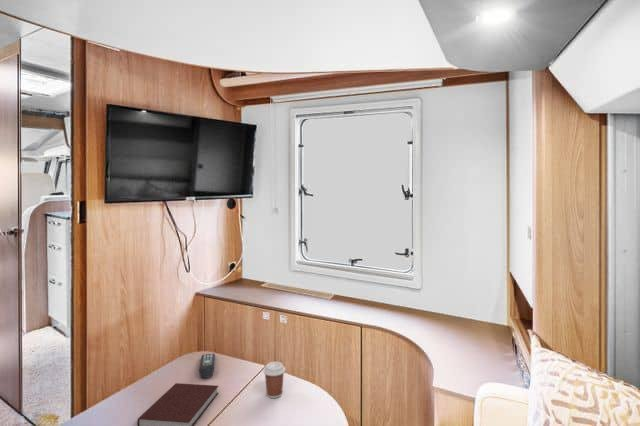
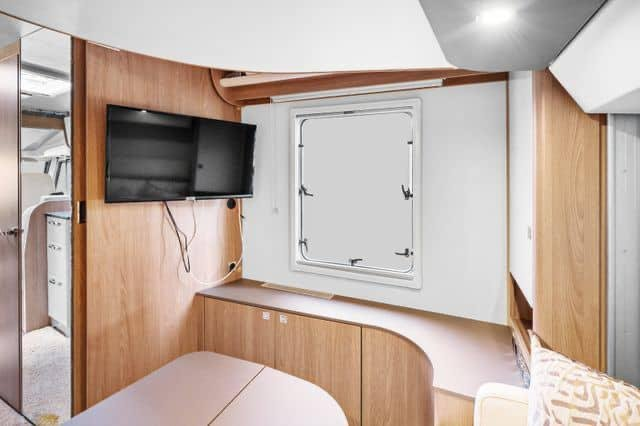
- notebook [136,382,219,426]
- coffee cup [262,361,286,399]
- remote control [198,353,216,379]
